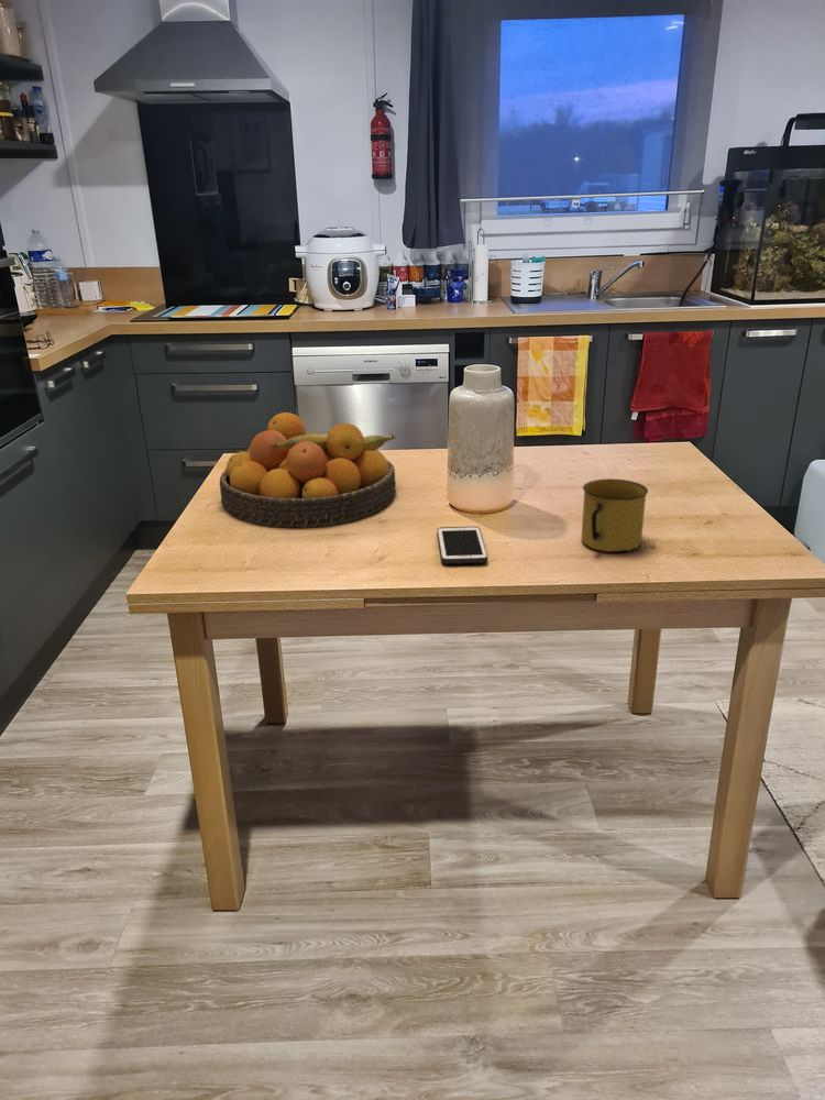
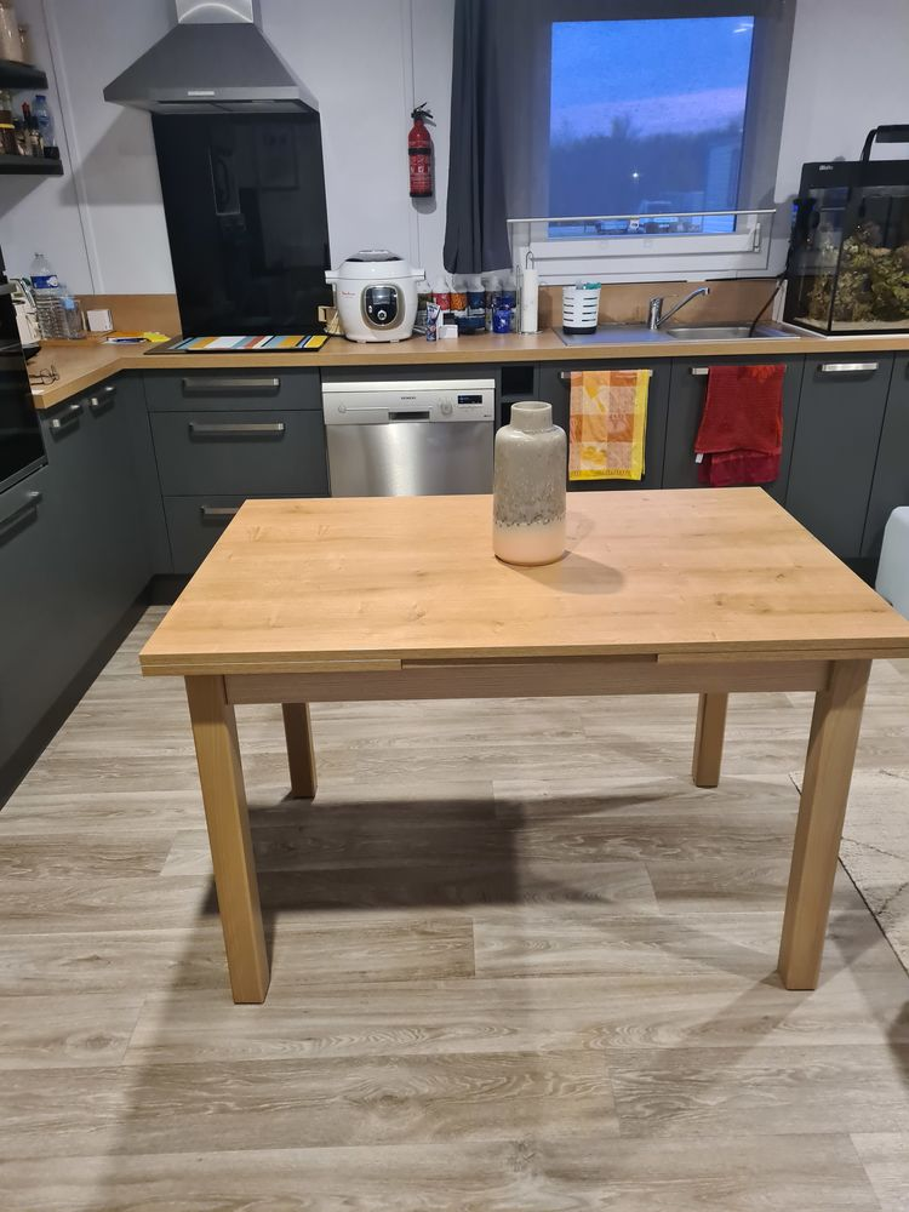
- fruit bowl [219,411,397,528]
- cell phone [436,526,488,564]
- mug [581,477,649,553]
